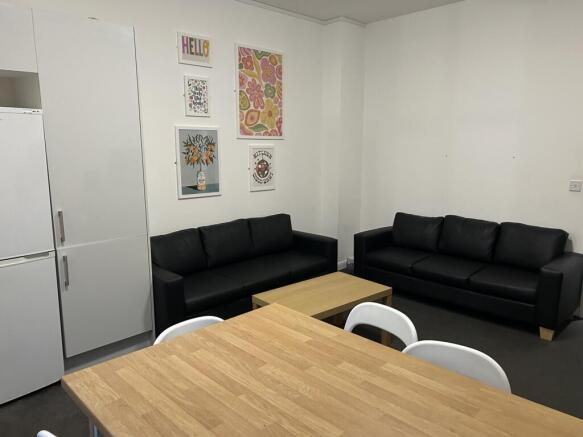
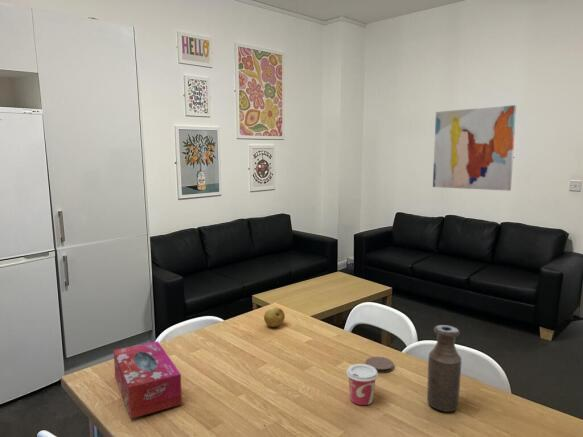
+ tissue box [113,340,183,420]
+ wall art [432,104,517,192]
+ bottle [426,324,462,413]
+ cup [345,363,379,406]
+ coaster [365,356,395,374]
+ fruit [263,307,286,328]
